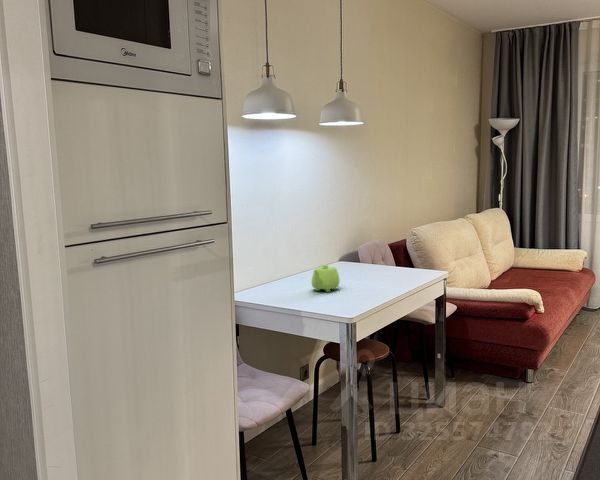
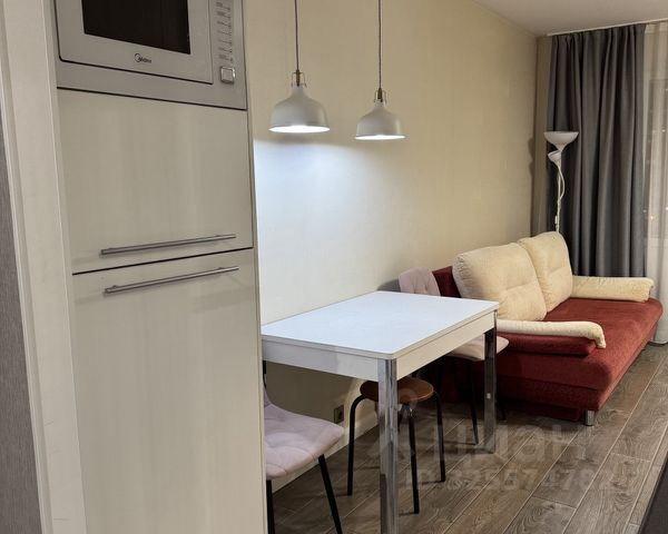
- teapot [311,264,341,293]
